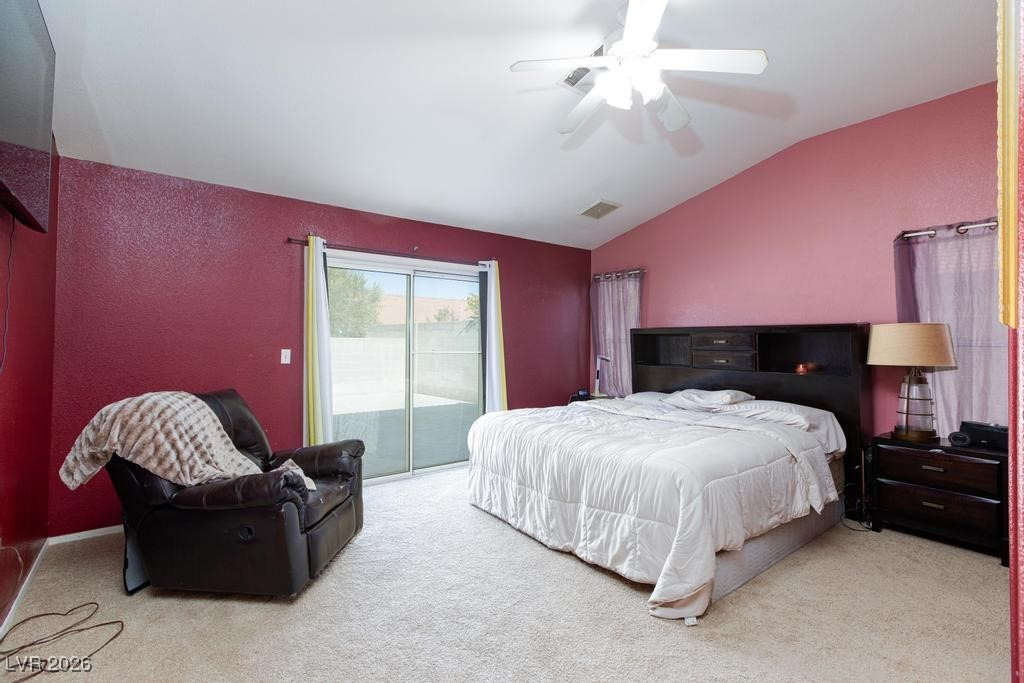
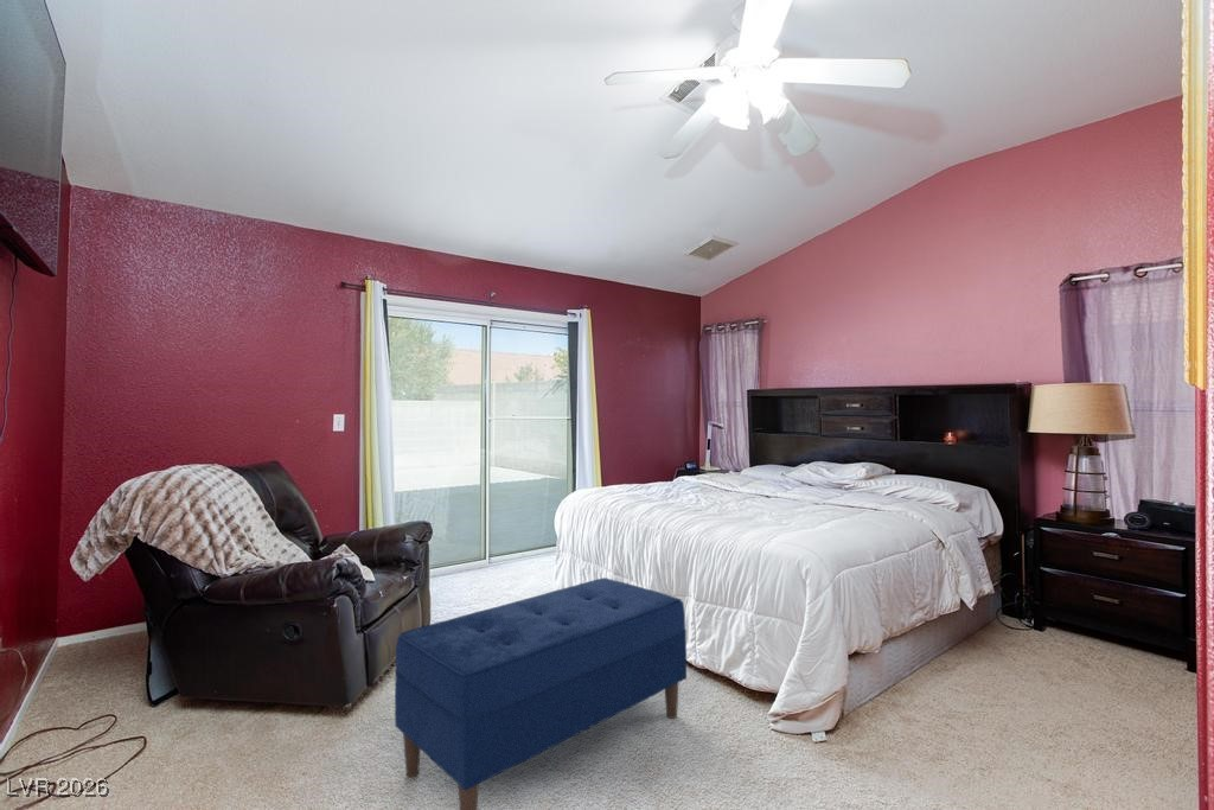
+ bench [394,576,688,810]
